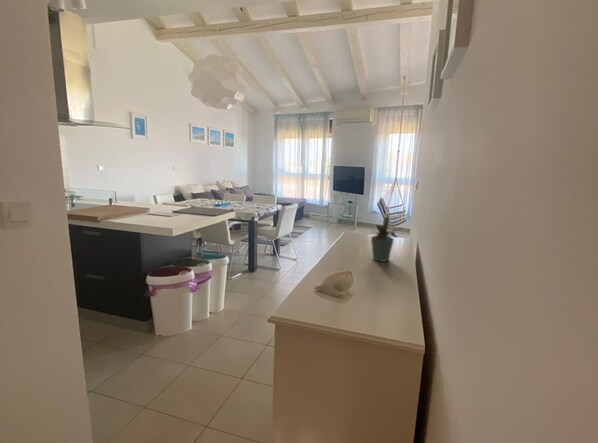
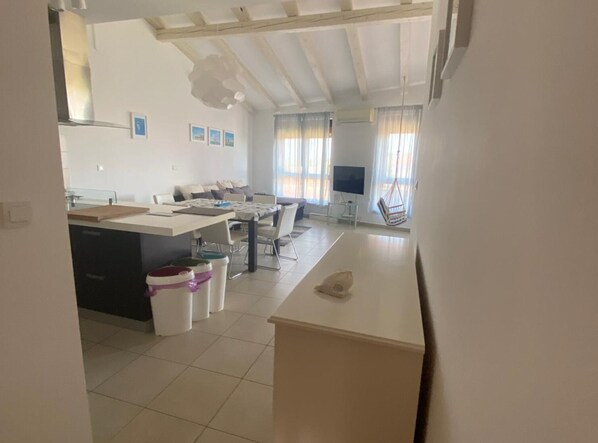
- potted plant [370,216,404,263]
